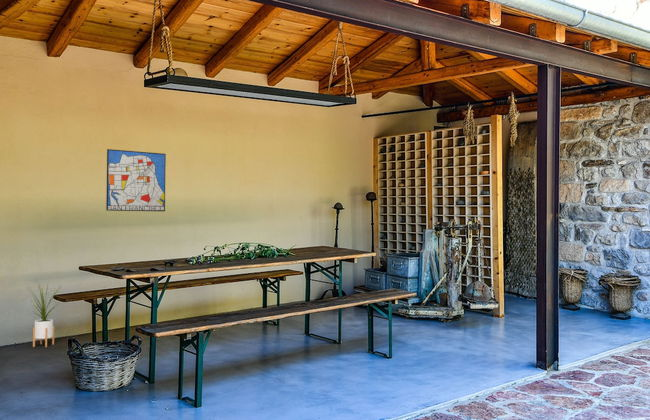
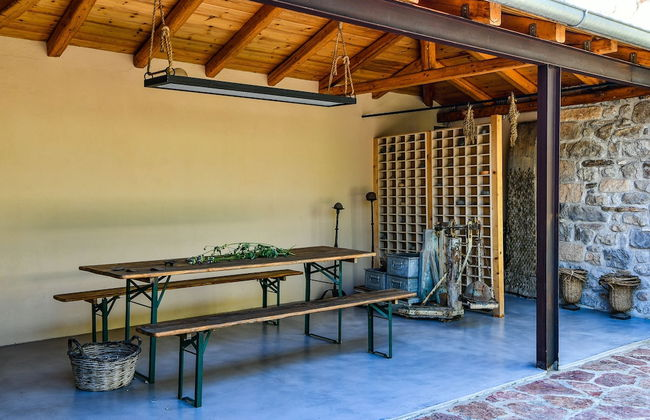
- wall art [105,148,167,212]
- house plant [24,280,62,348]
